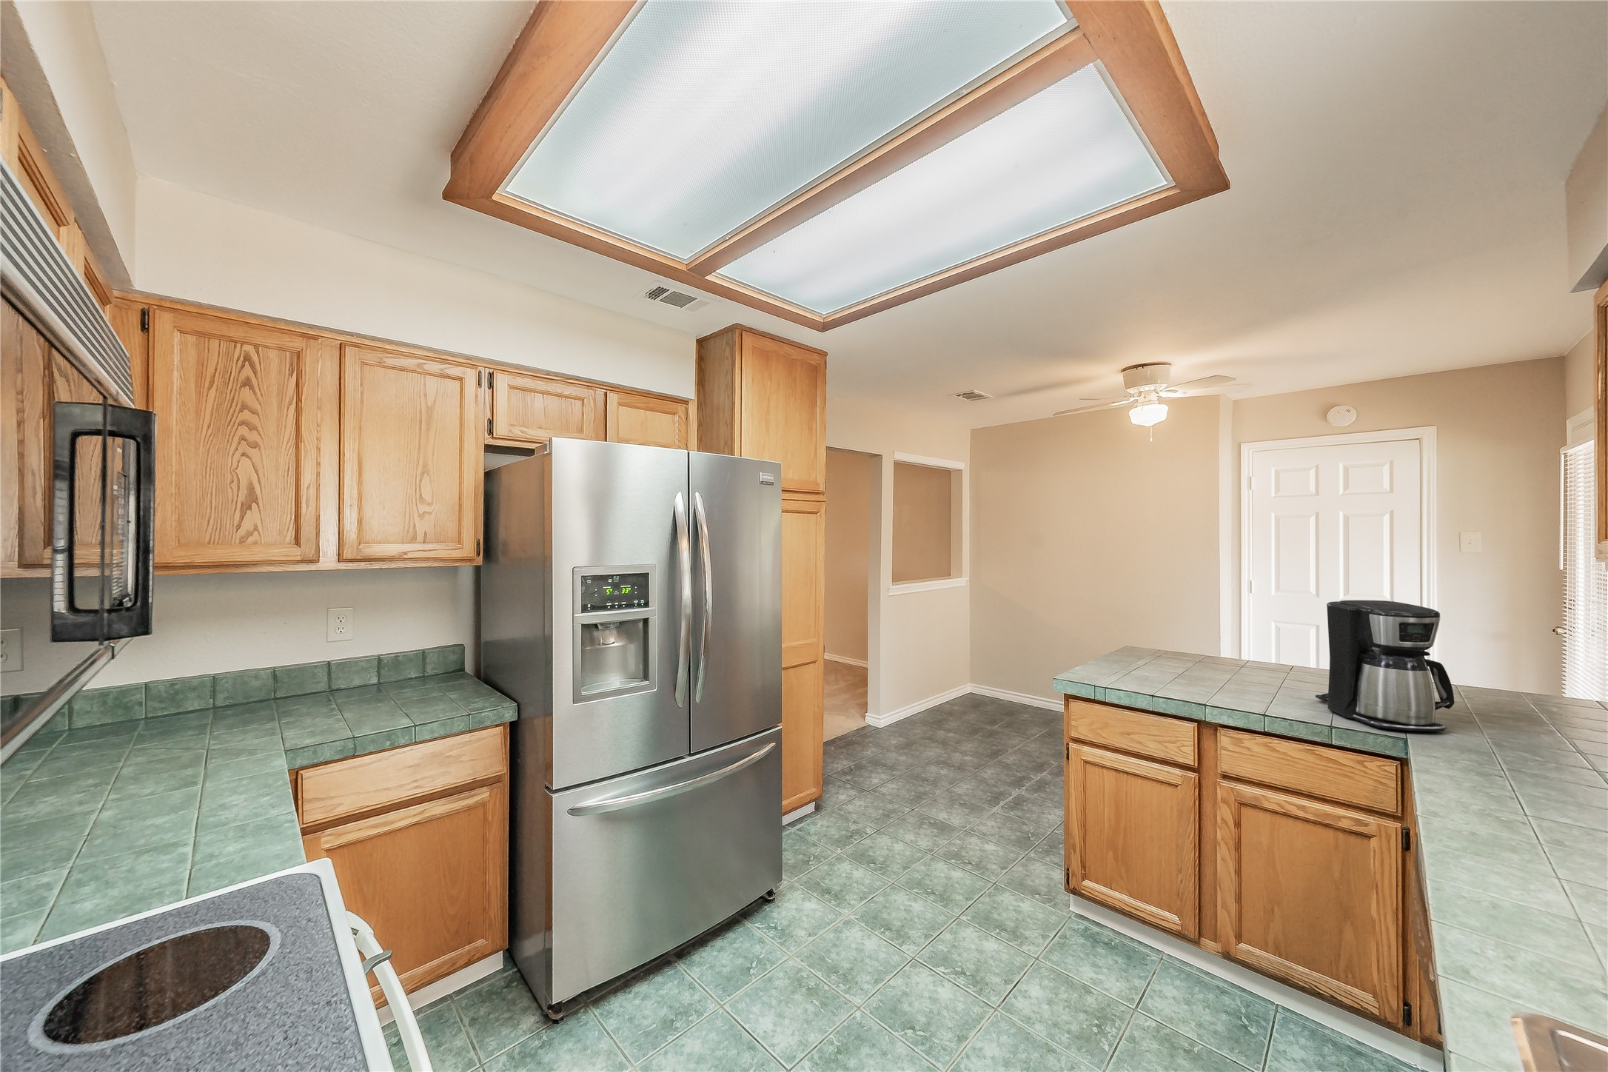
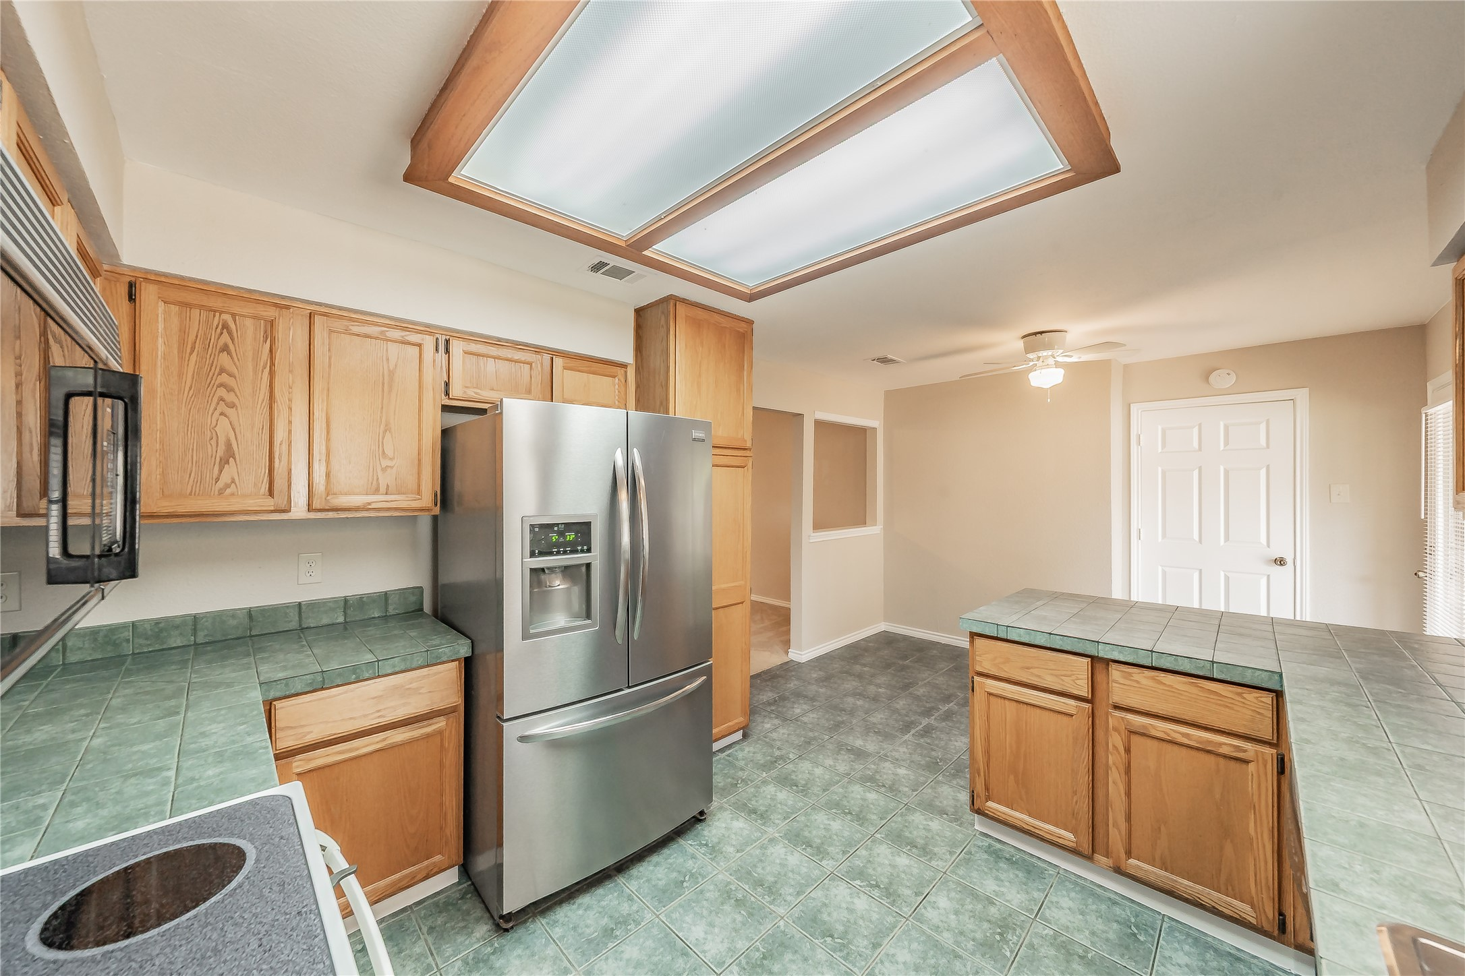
- coffee maker [1315,599,1455,732]
